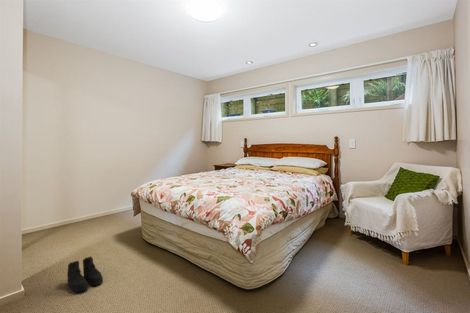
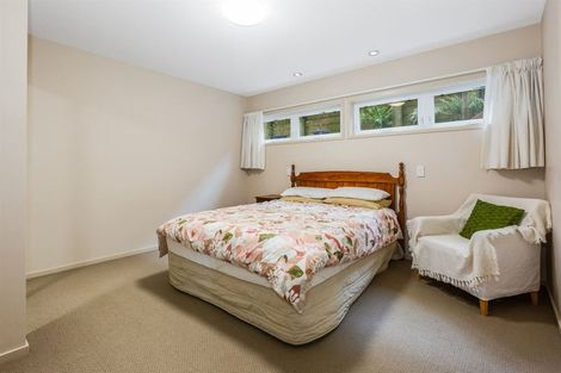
- boots [66,255,104,293]
